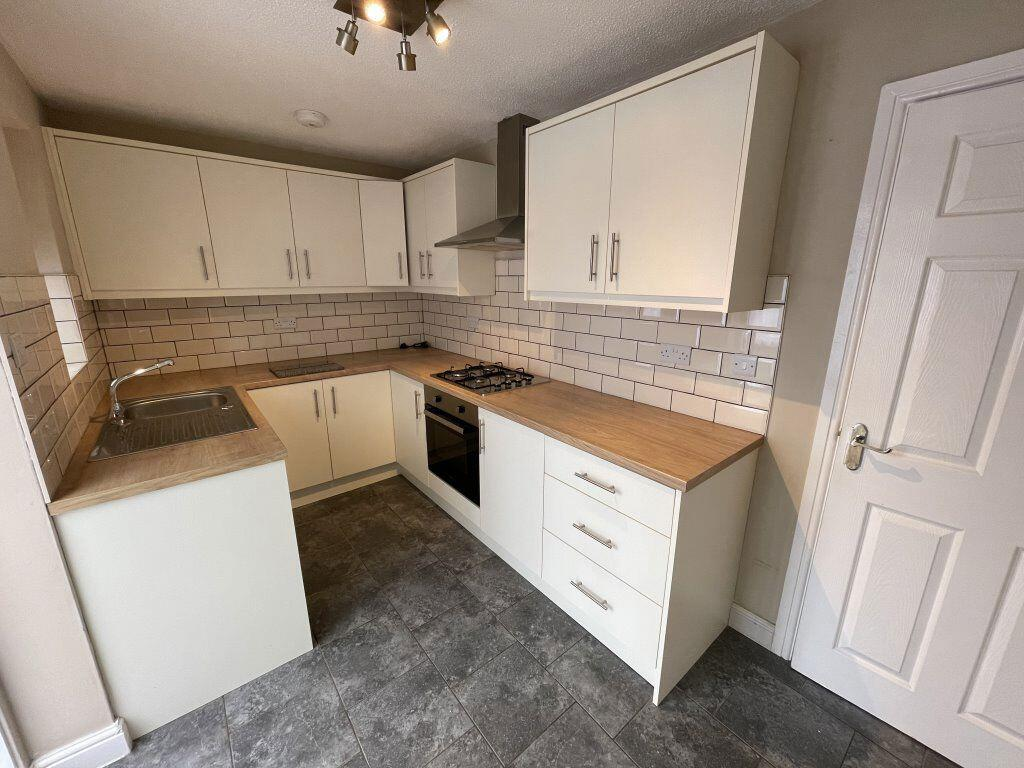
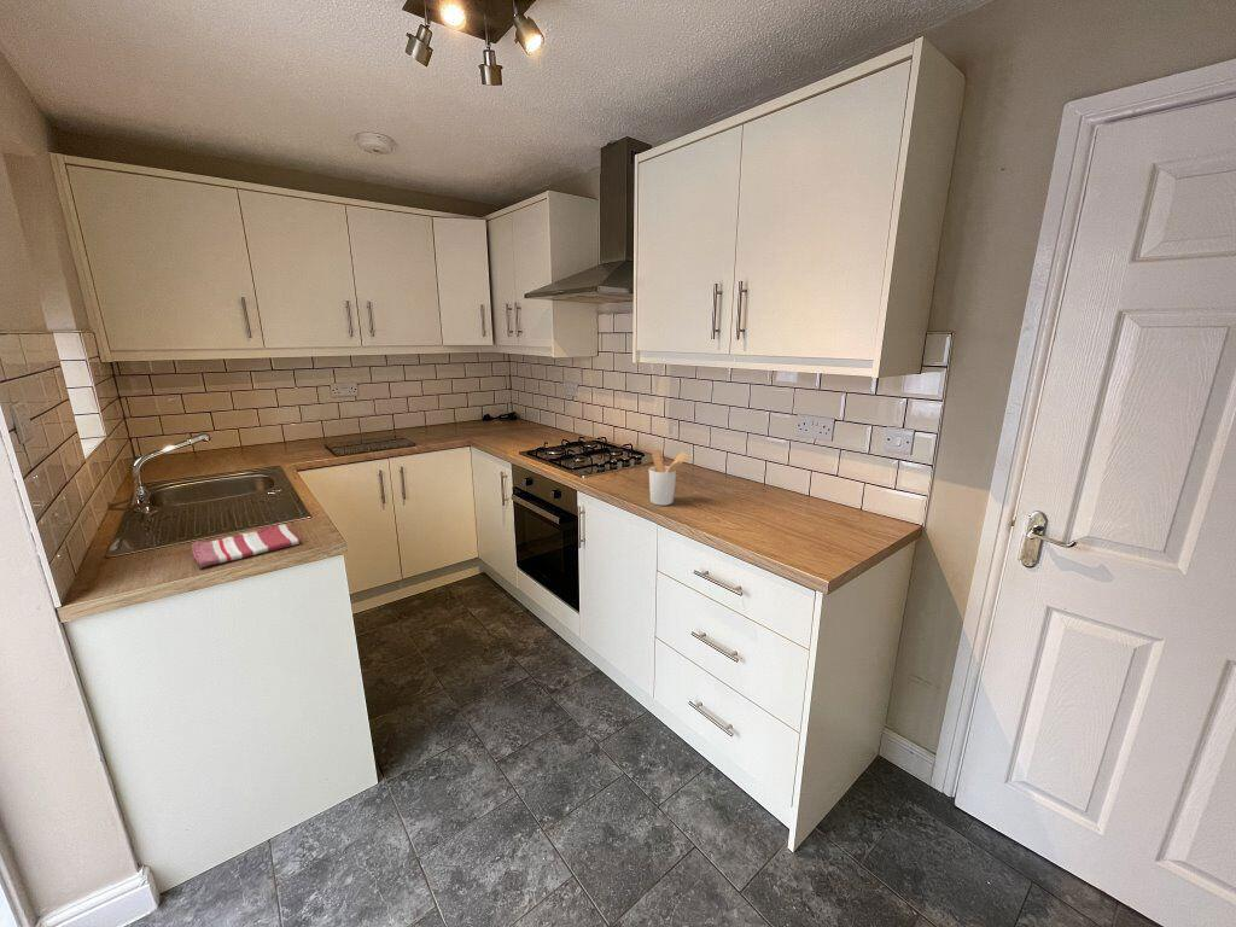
+ utensil holder [648,449,689,507]
+ dish towel [191,524,303,569]
